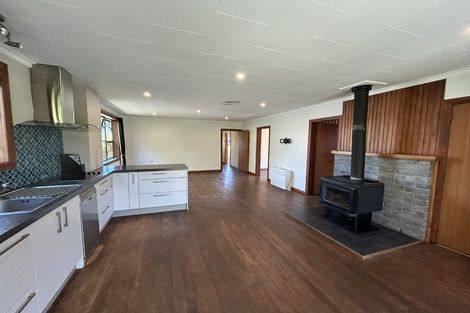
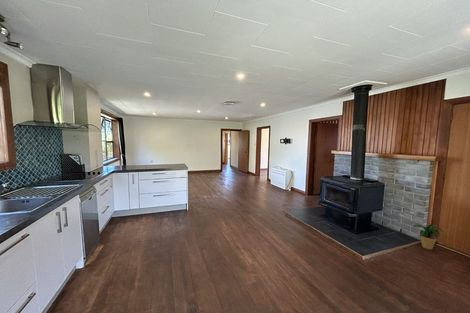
+ potted plant [411,224,445,250]
